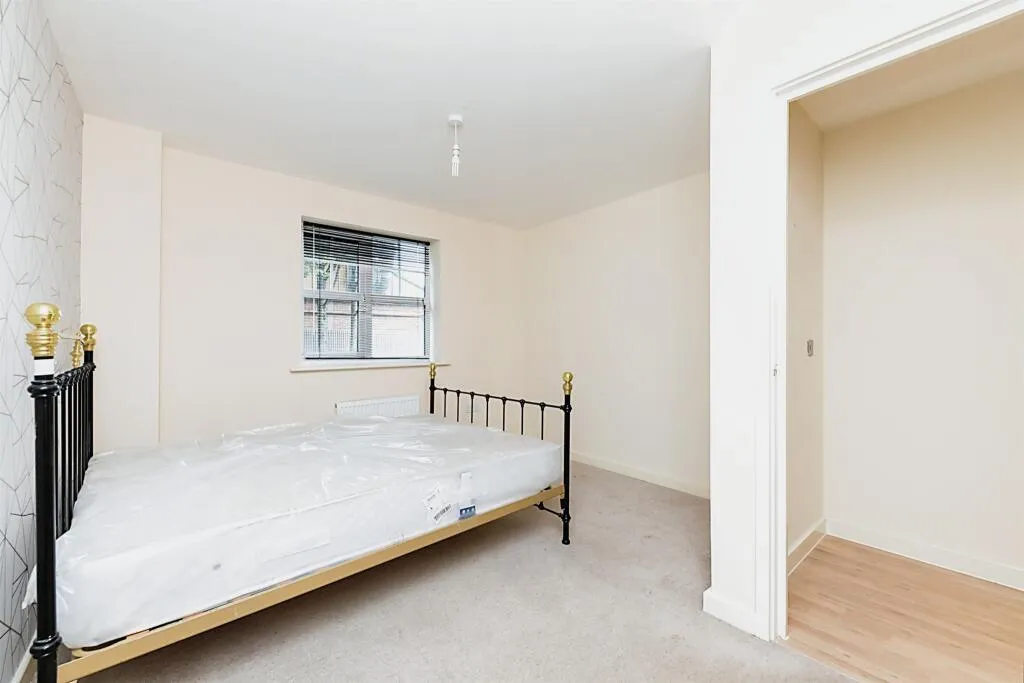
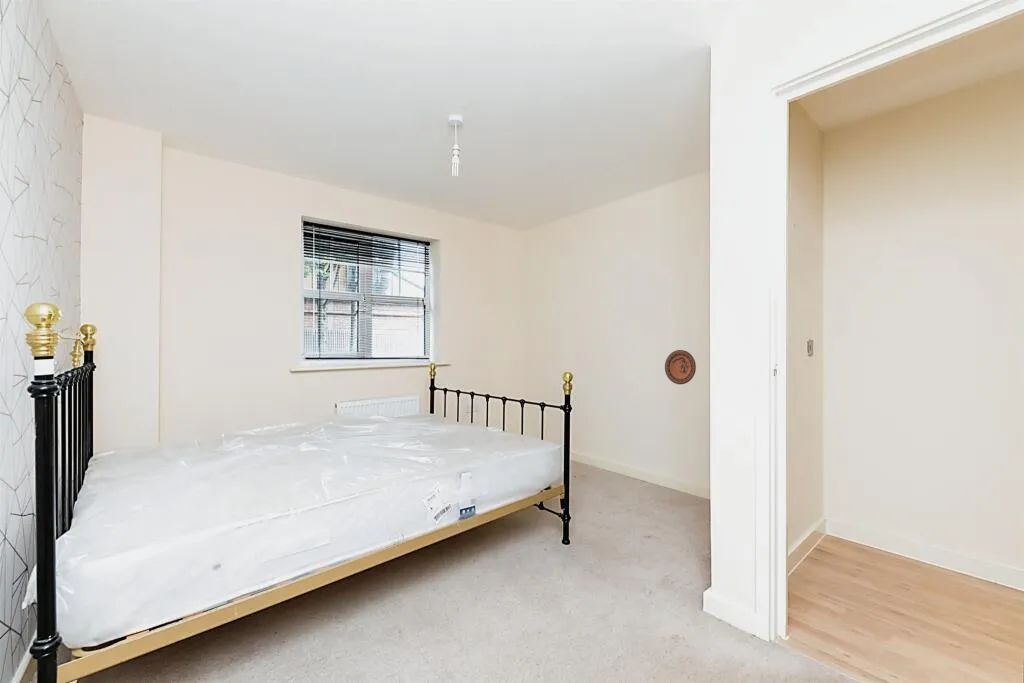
+ decorative plate [664,349,697,385]
